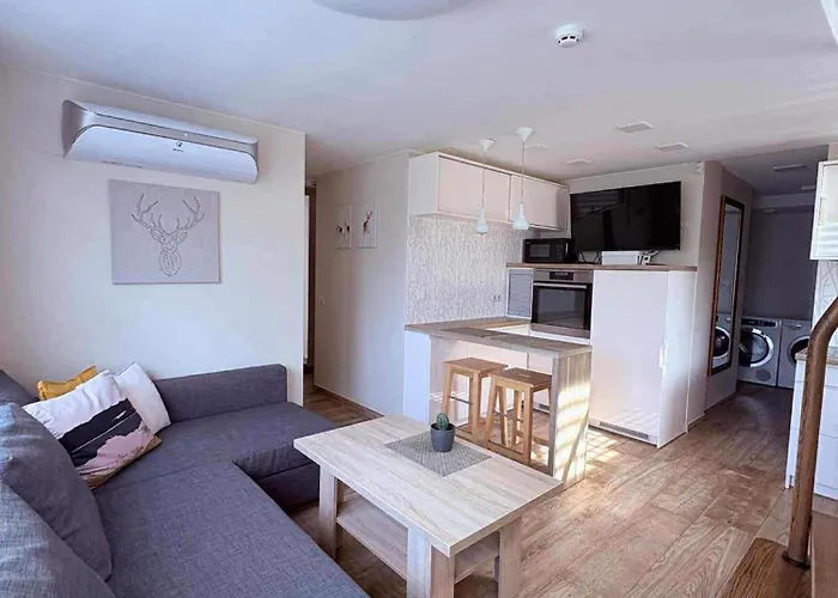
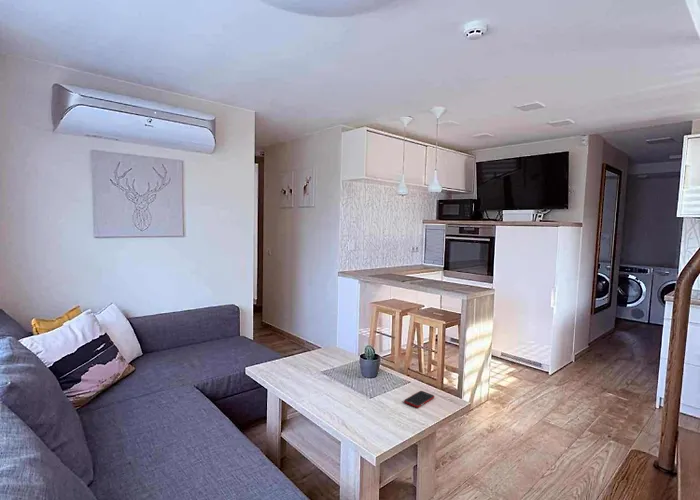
+ cell phone [403,390,435,409]
